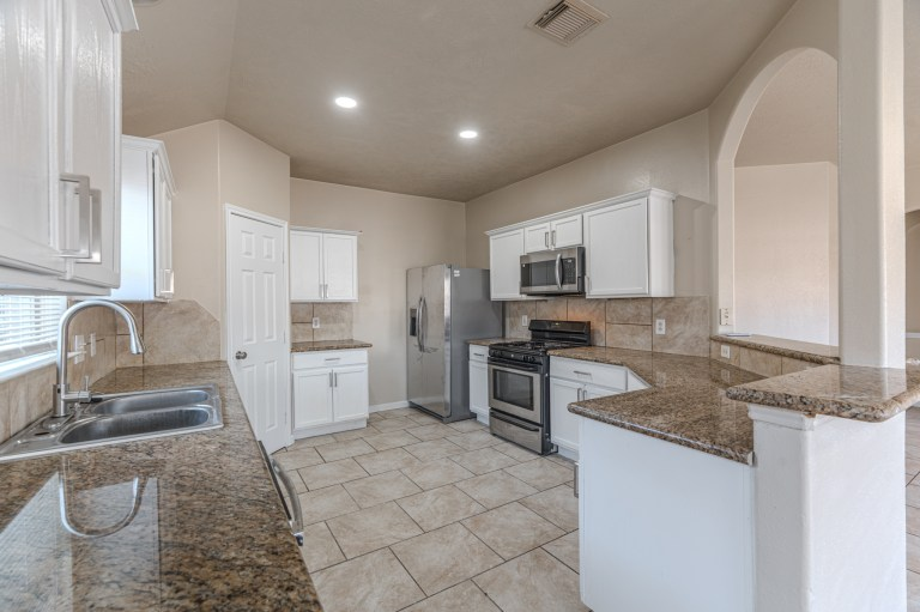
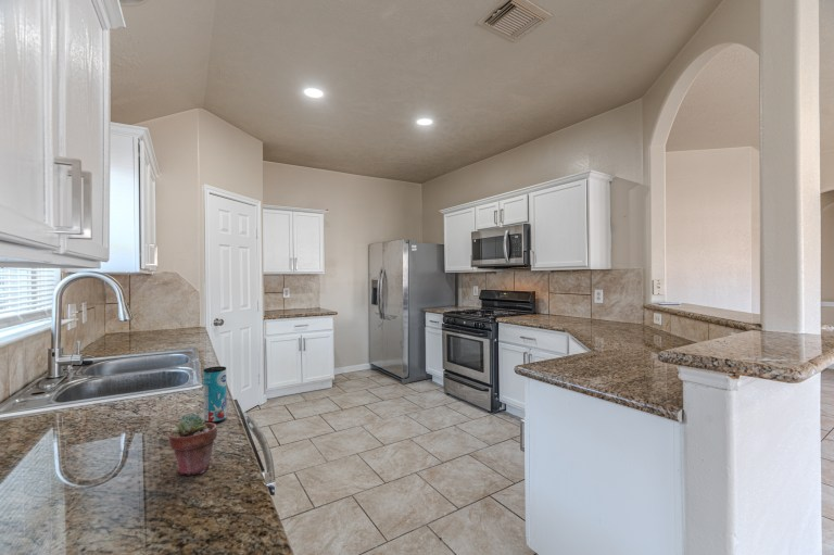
+ potted succulent [168,413,218,477]
+ beverage can [202,365,228,424]
